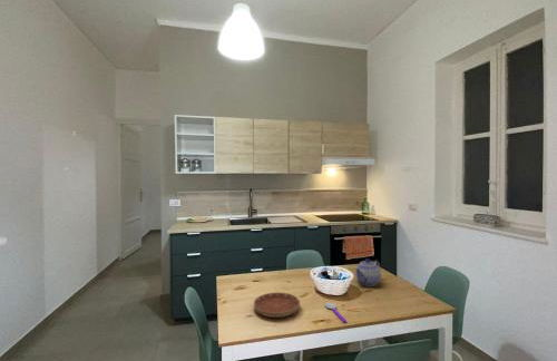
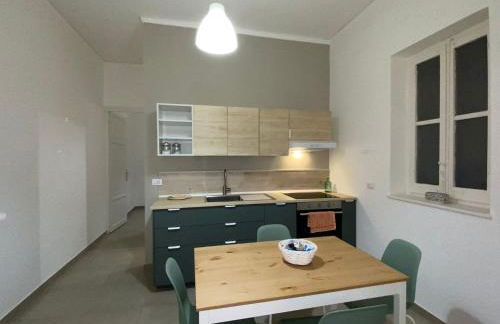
- saucer [253,291,301,319]
- teapot [354,257,382,287]
- spoon [324,302,348,323]
